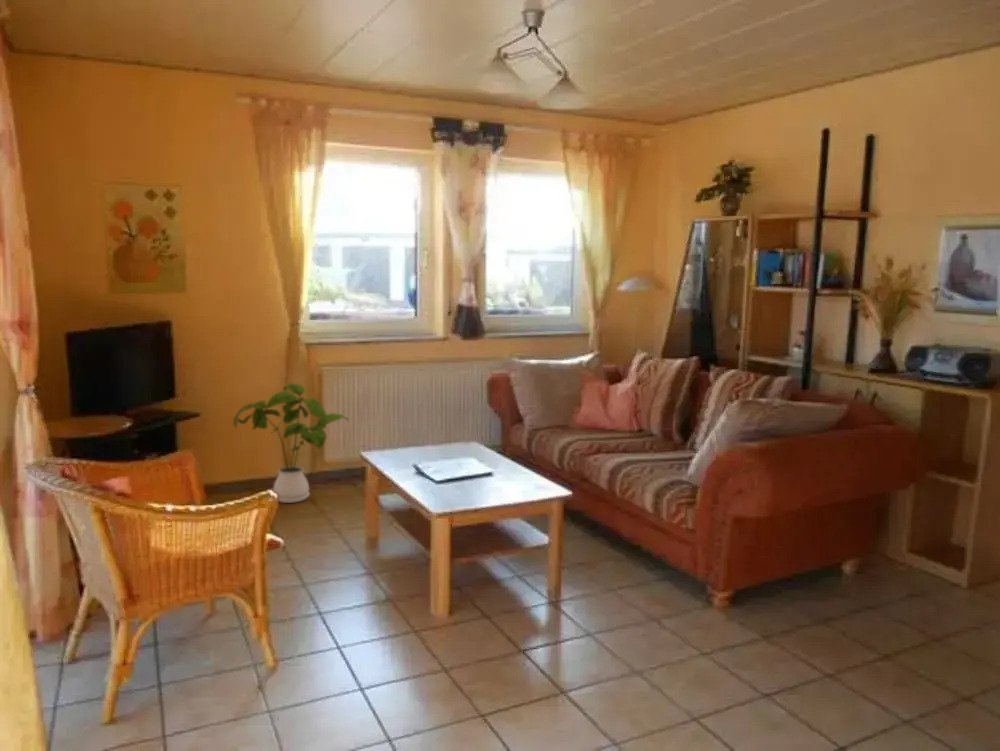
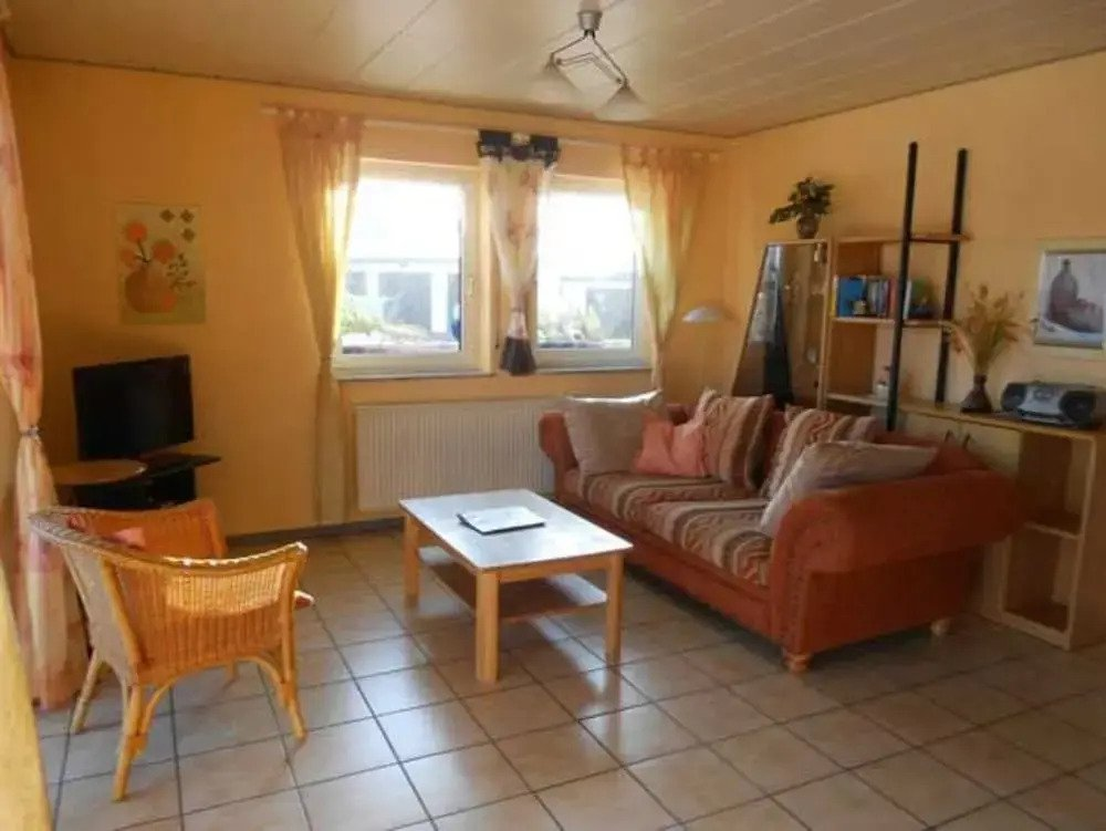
- house plant [232,382,350,504]
